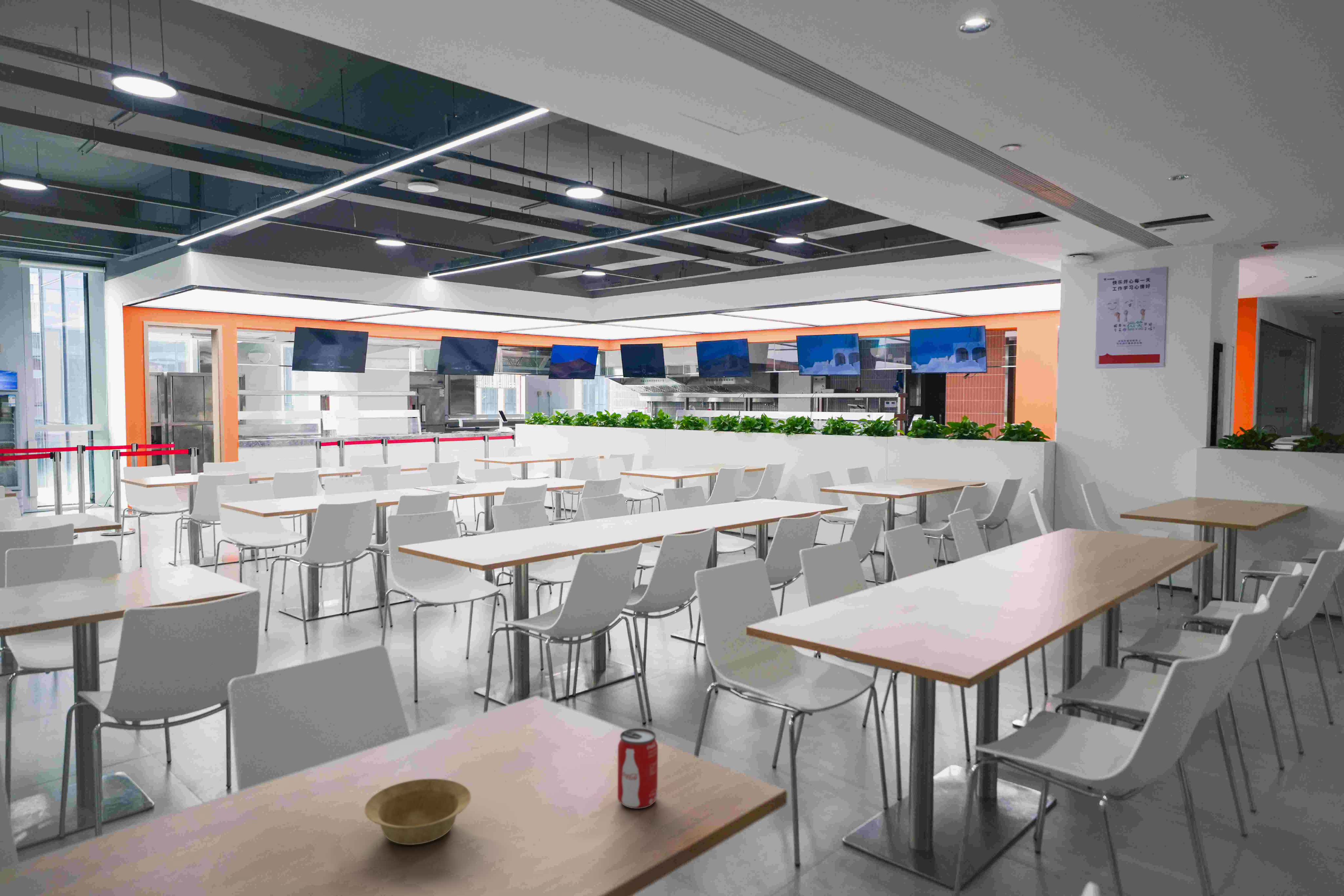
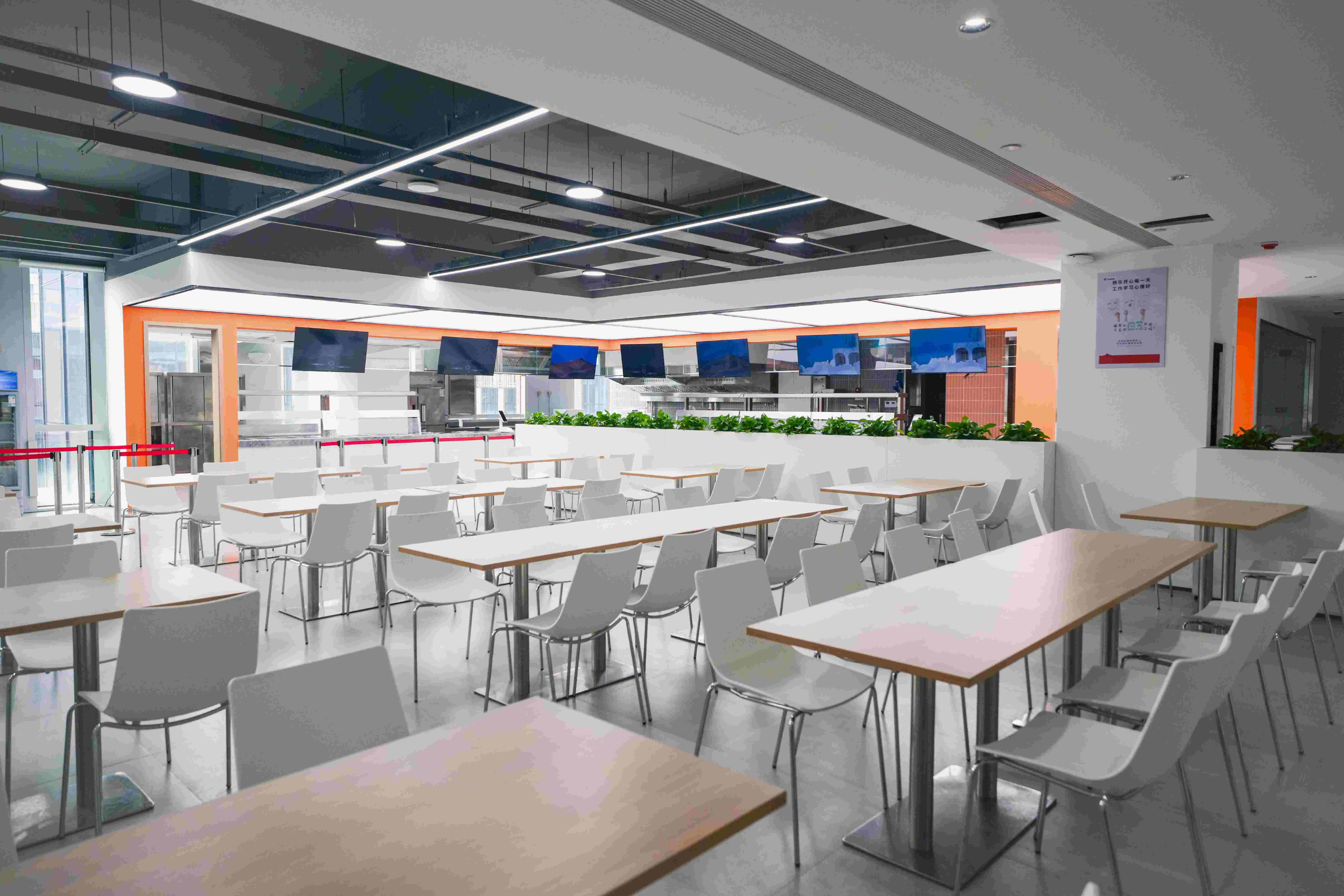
- bowl [364,778,471,845]
- beverage can [617,728,658,809]
